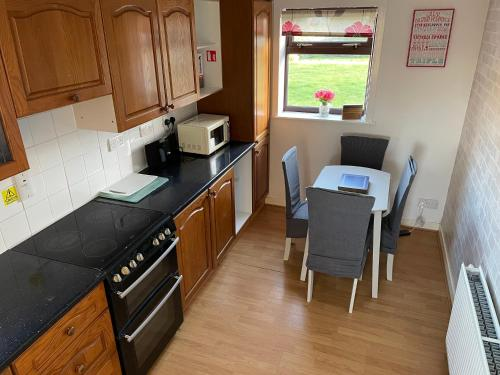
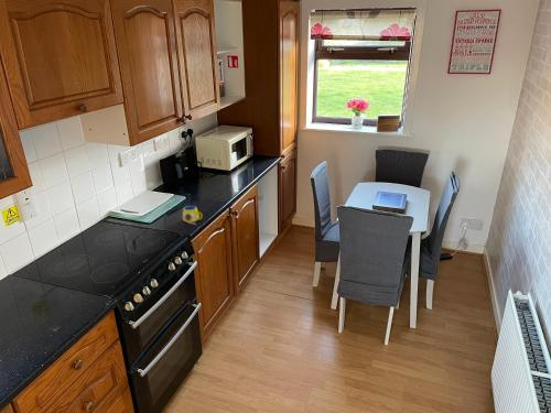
+ mug [182,205,204,225]
